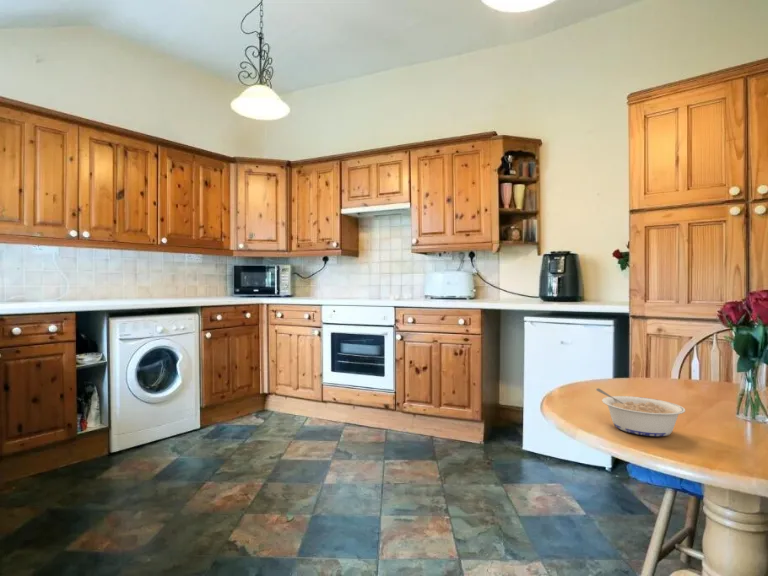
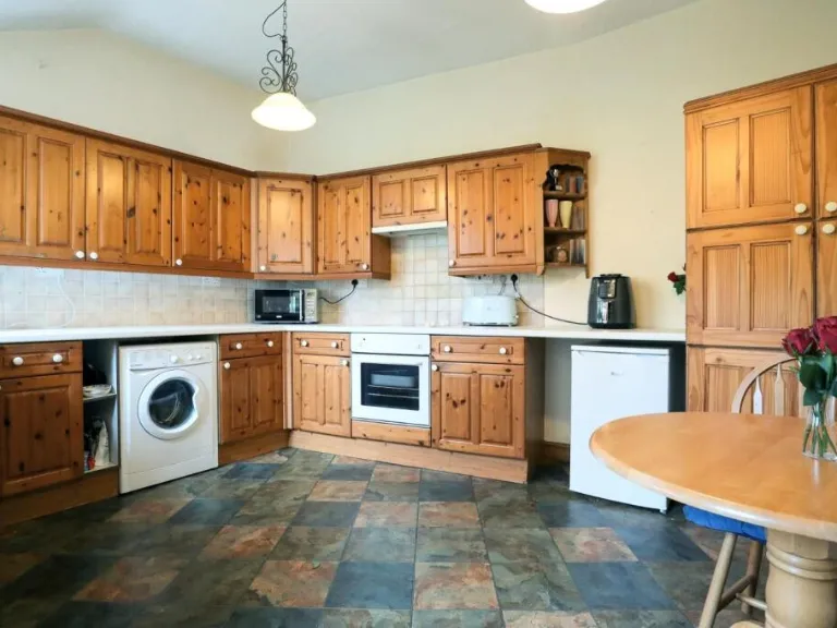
- legume [595,388,686,437]
